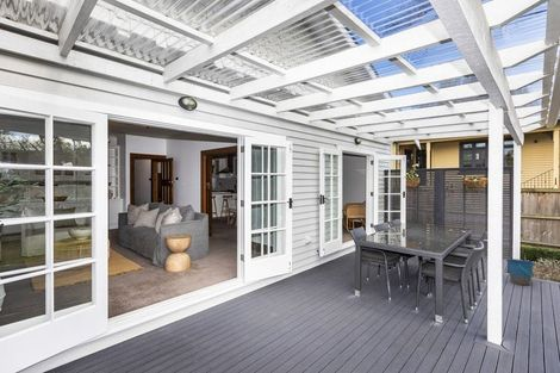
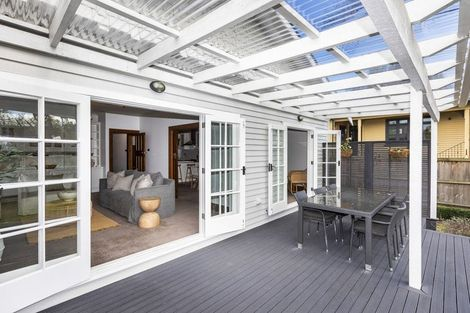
- bucket [505,257,536,286]
